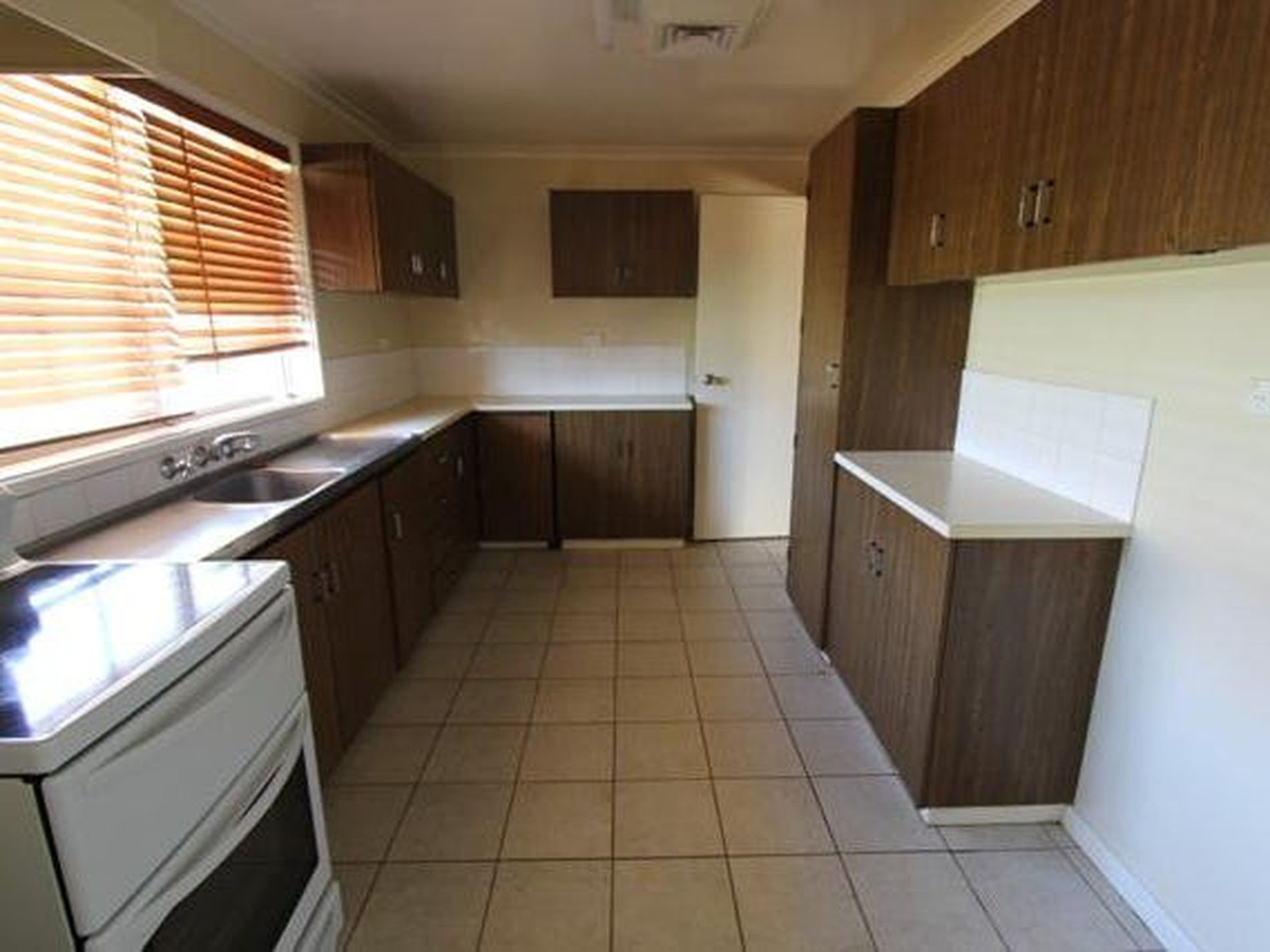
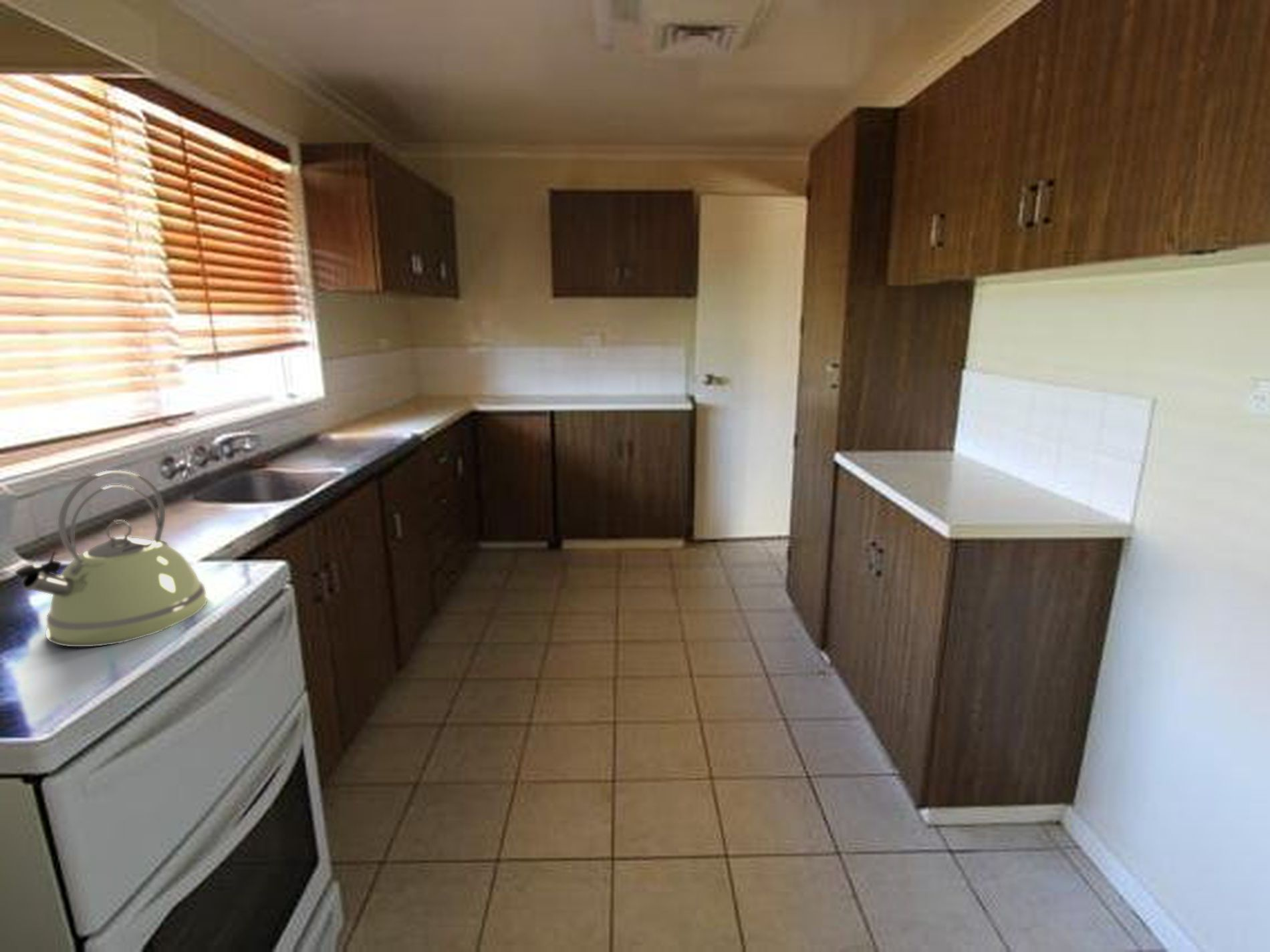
+ kettle [15,470,208,647]
